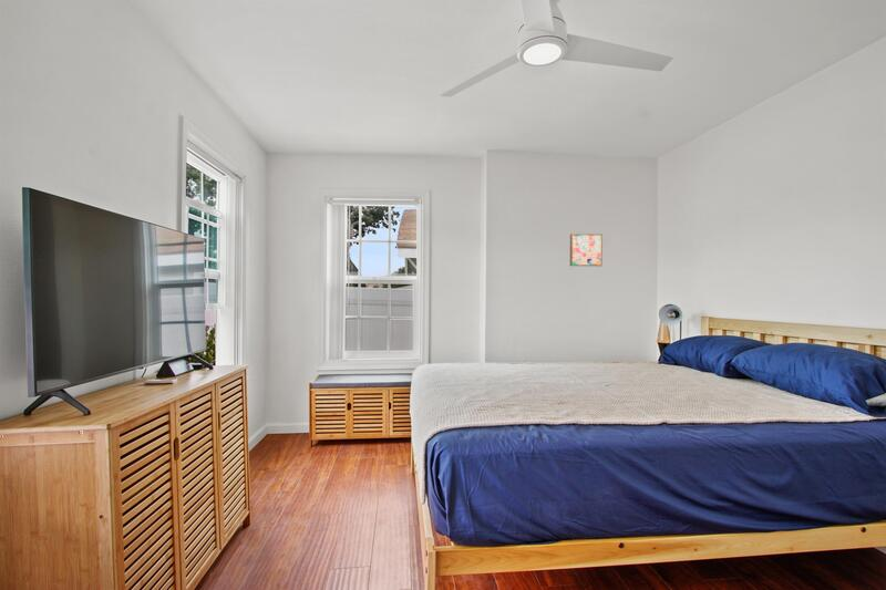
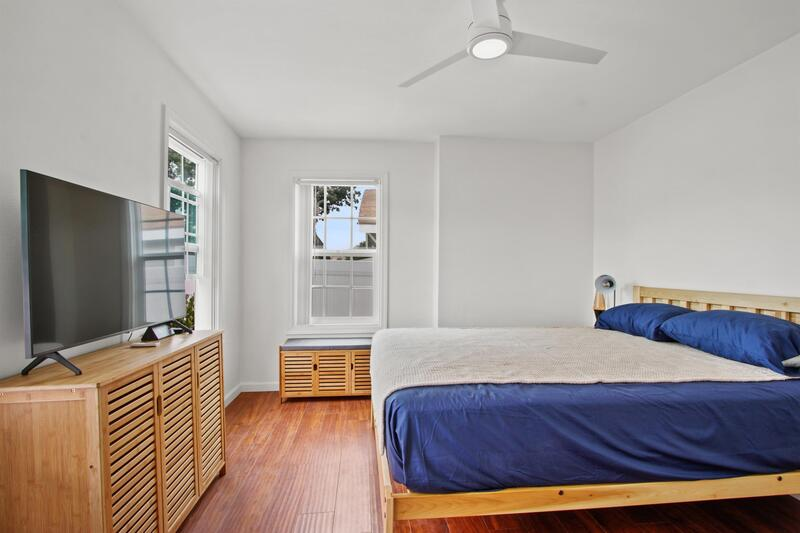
- wall art [569,232,604,267]
